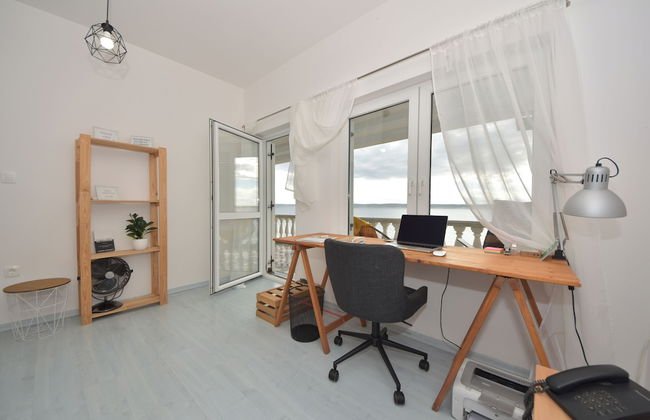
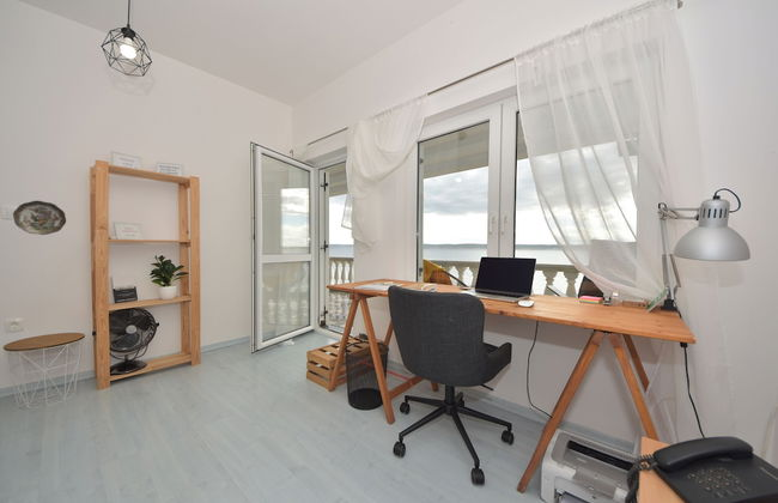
+ decorative plate [12,200,67,236]
